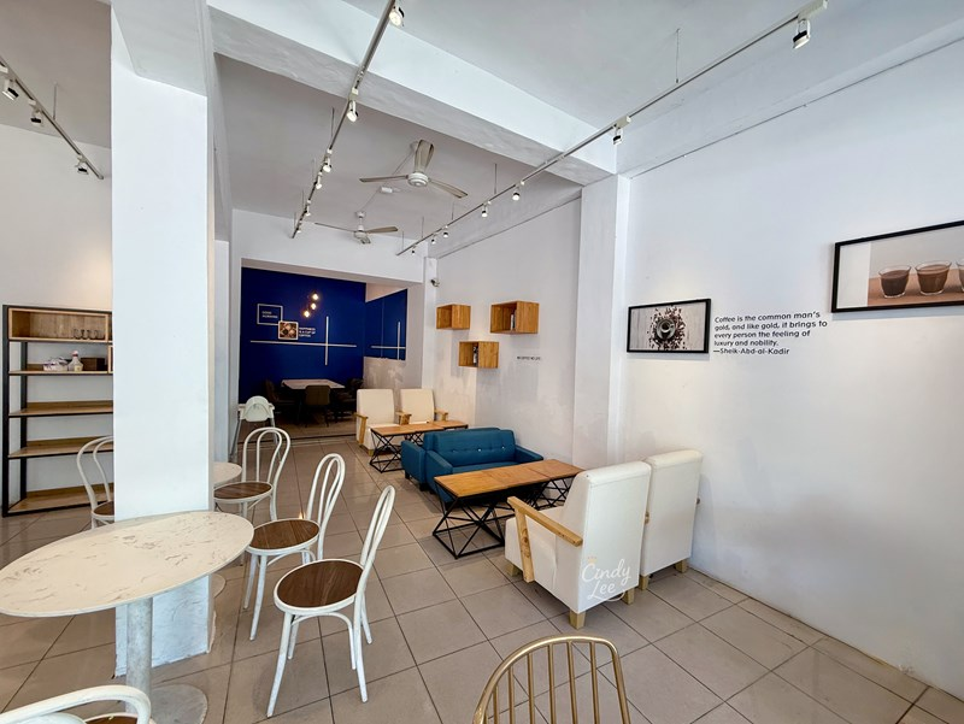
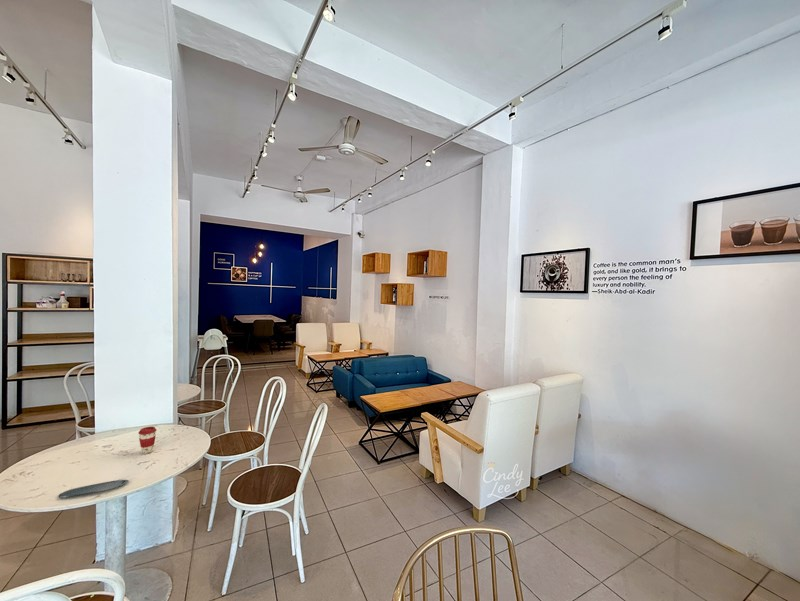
+ oval tray [57,479,129,498]
+ coffee cup [138,426,158,455]
